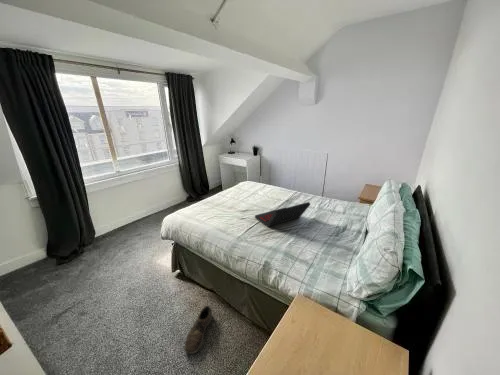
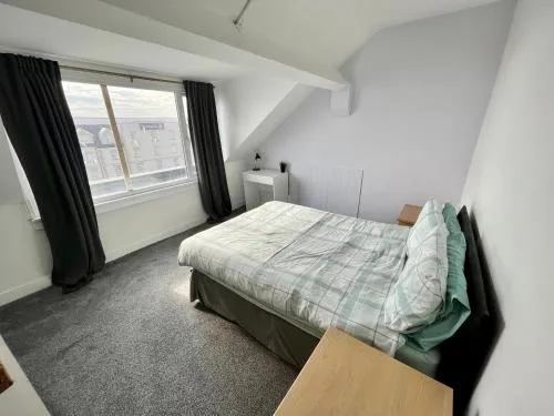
- shoe [183,305,213,355]
- laptop [254,201,312,228]
